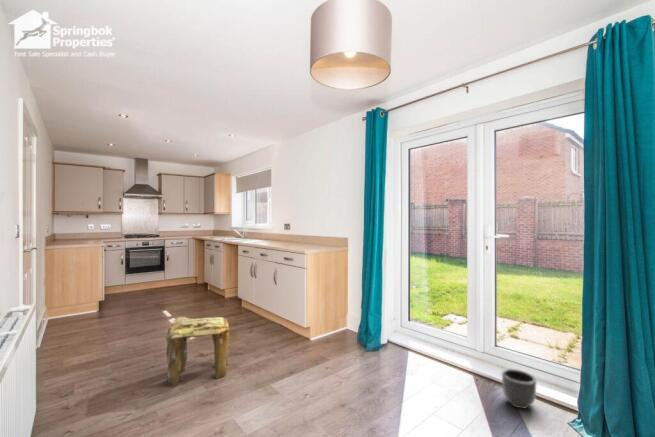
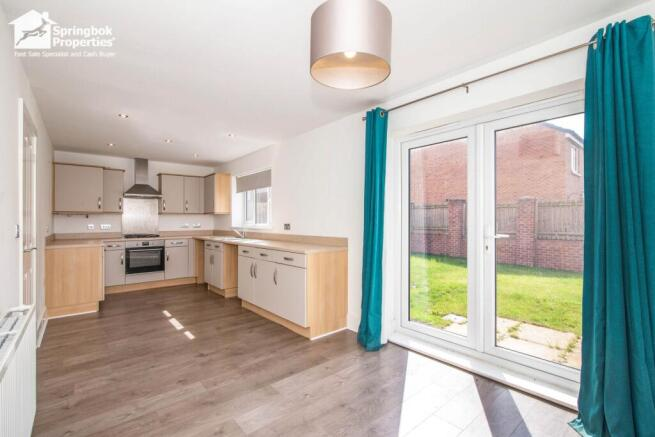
- stool [165,316,230,388]
- planter [501,368,537,410]
